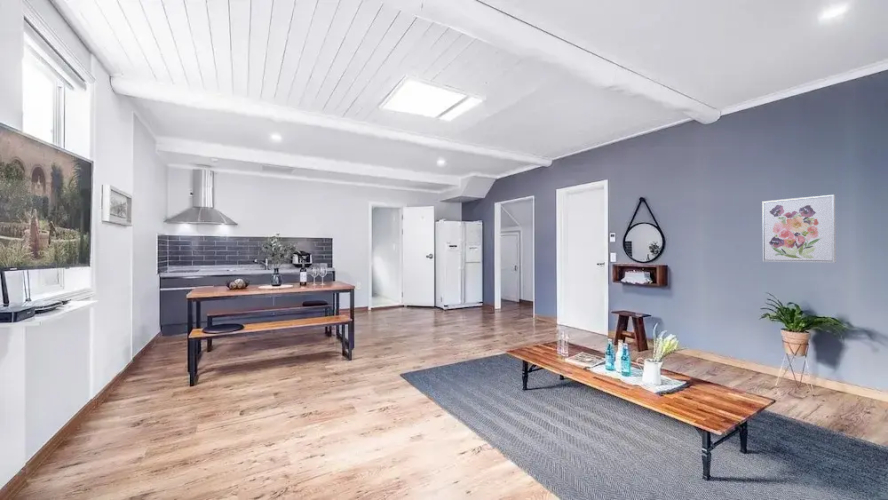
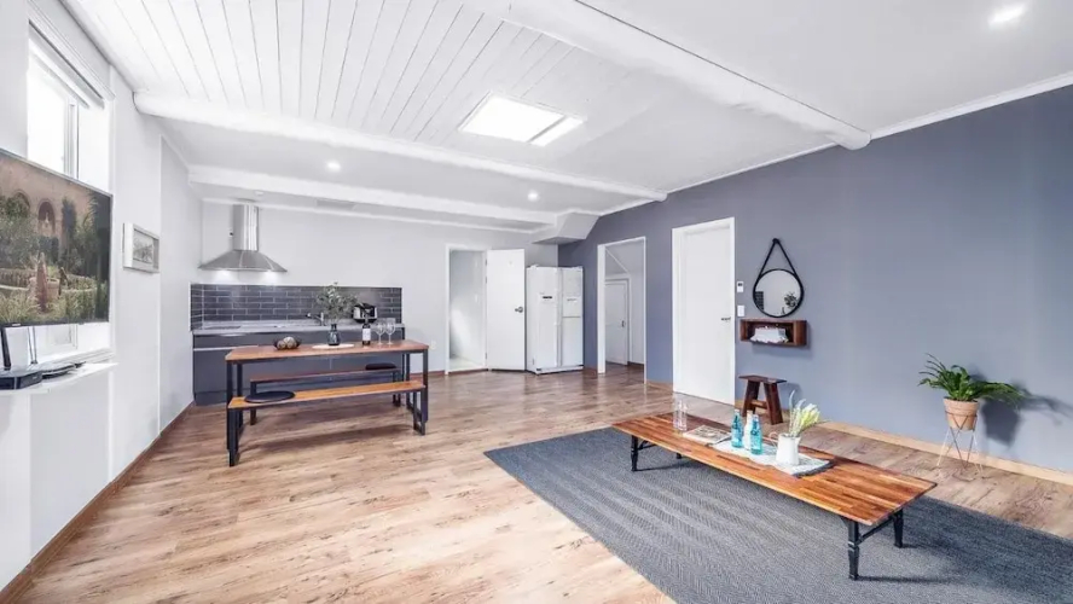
- wall art [761,194,837,264]
